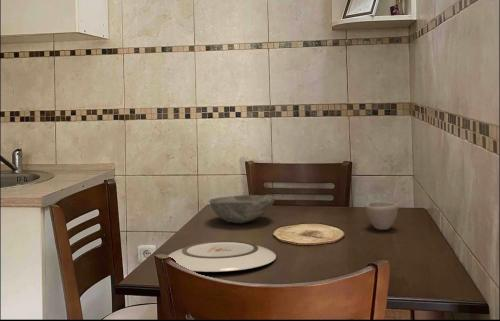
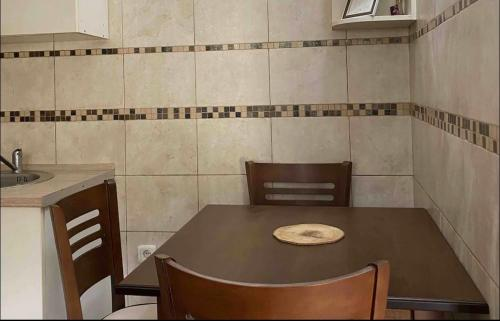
- plate [167,240,277,273]
- bowl [208,194,276,224]
- cup [365,200,400,231]
